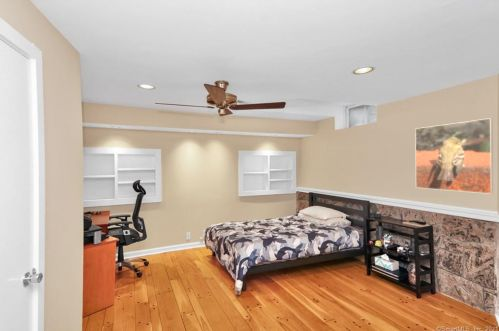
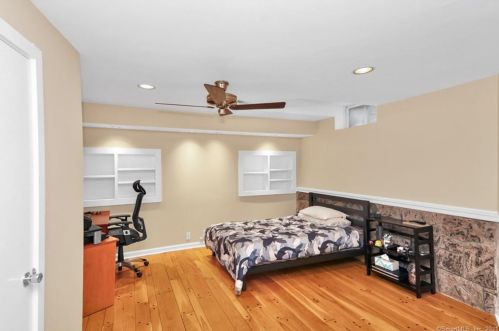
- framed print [414,117,494,195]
